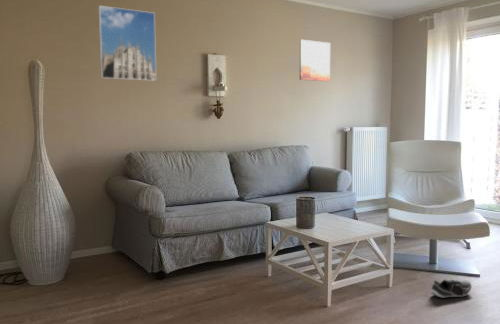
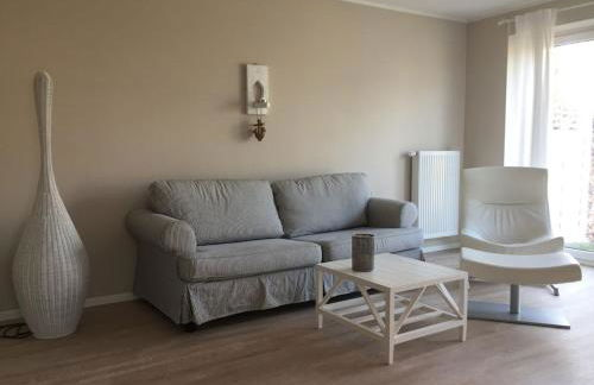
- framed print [98,5,157,82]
- shoe [430,279,473,298]
- wall art [299,39,331,82]
